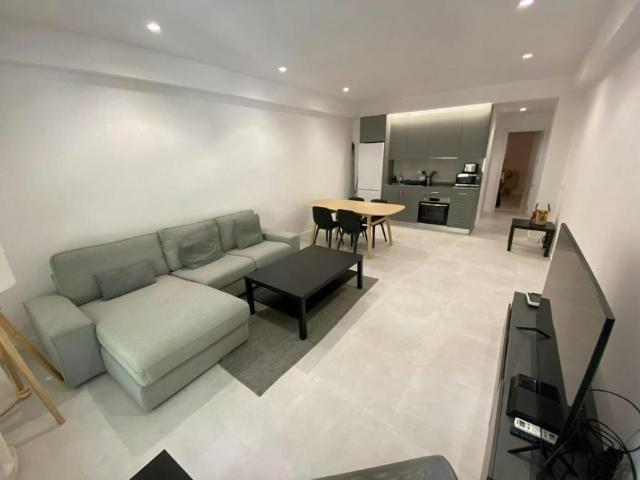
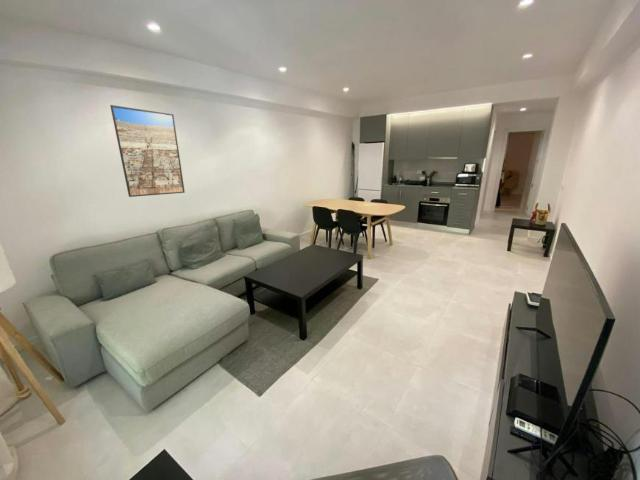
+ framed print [109,104,186,198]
